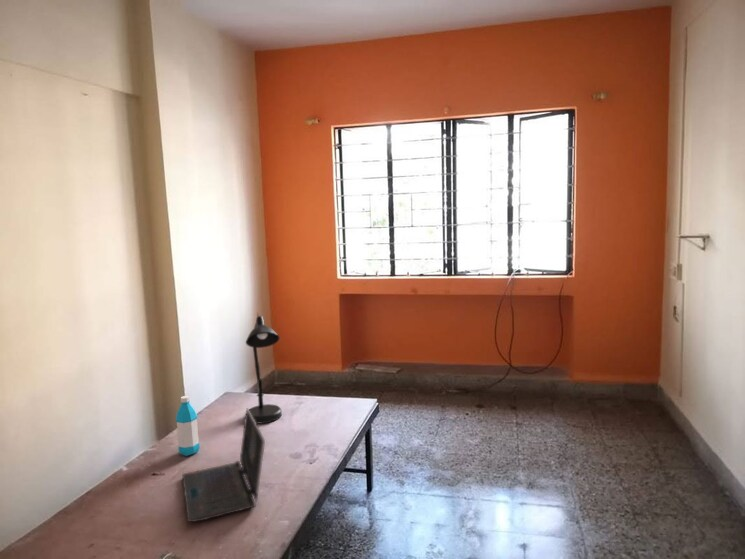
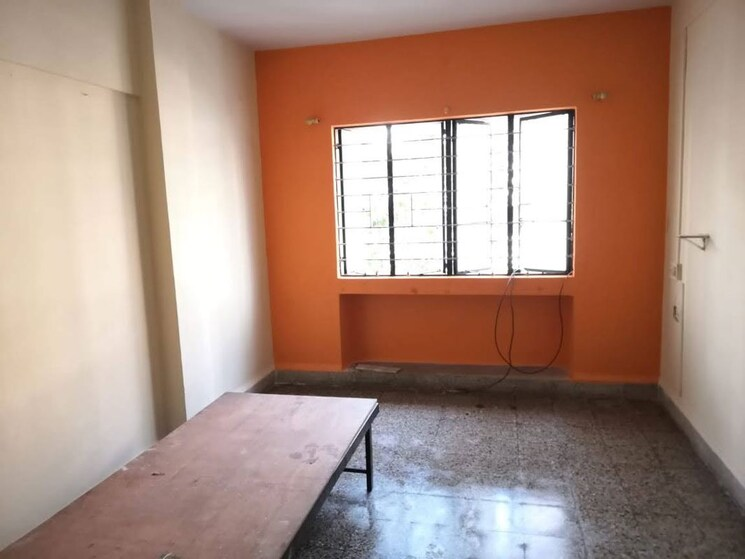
- laptop computer [181,407,266,523]
- water bottle [175,395,201,457]
- desk lamp [245,311,283,424]
